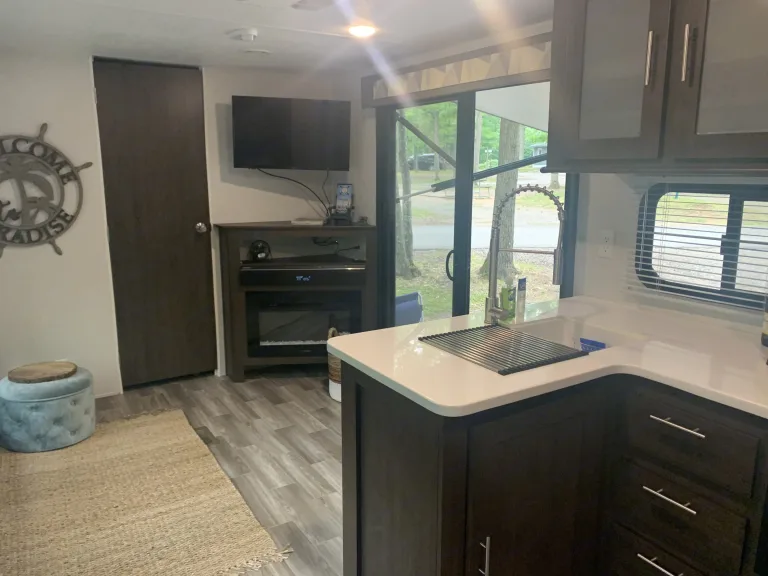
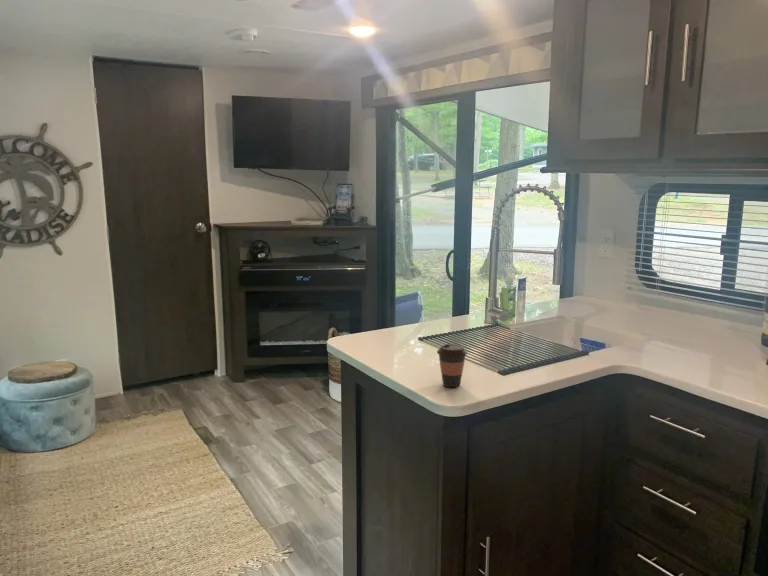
+ coffee cup [436,343,468,388]
